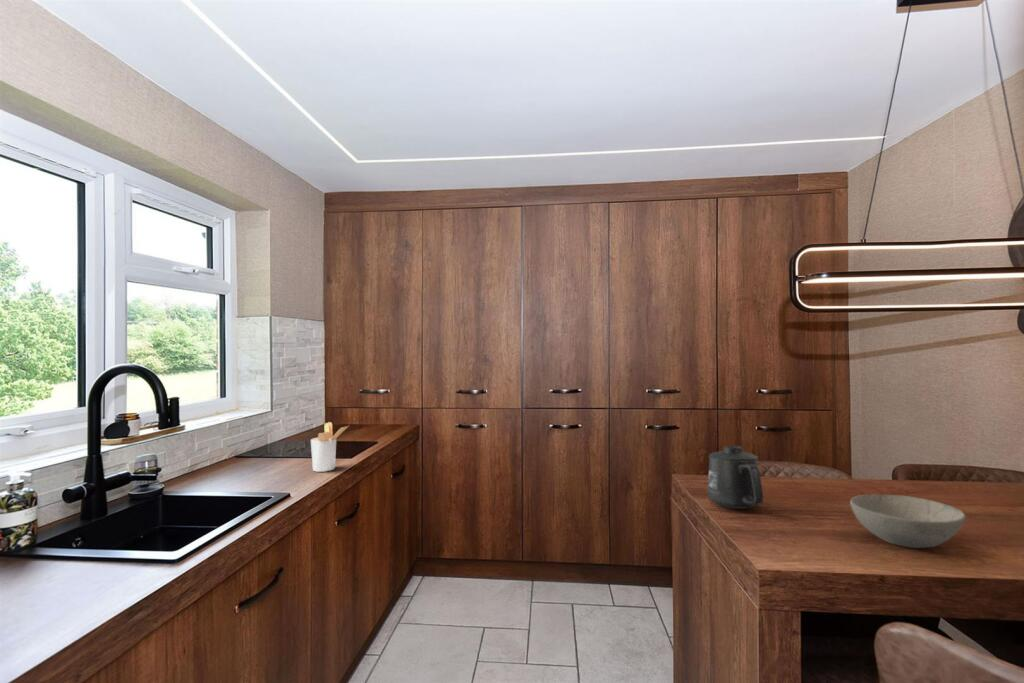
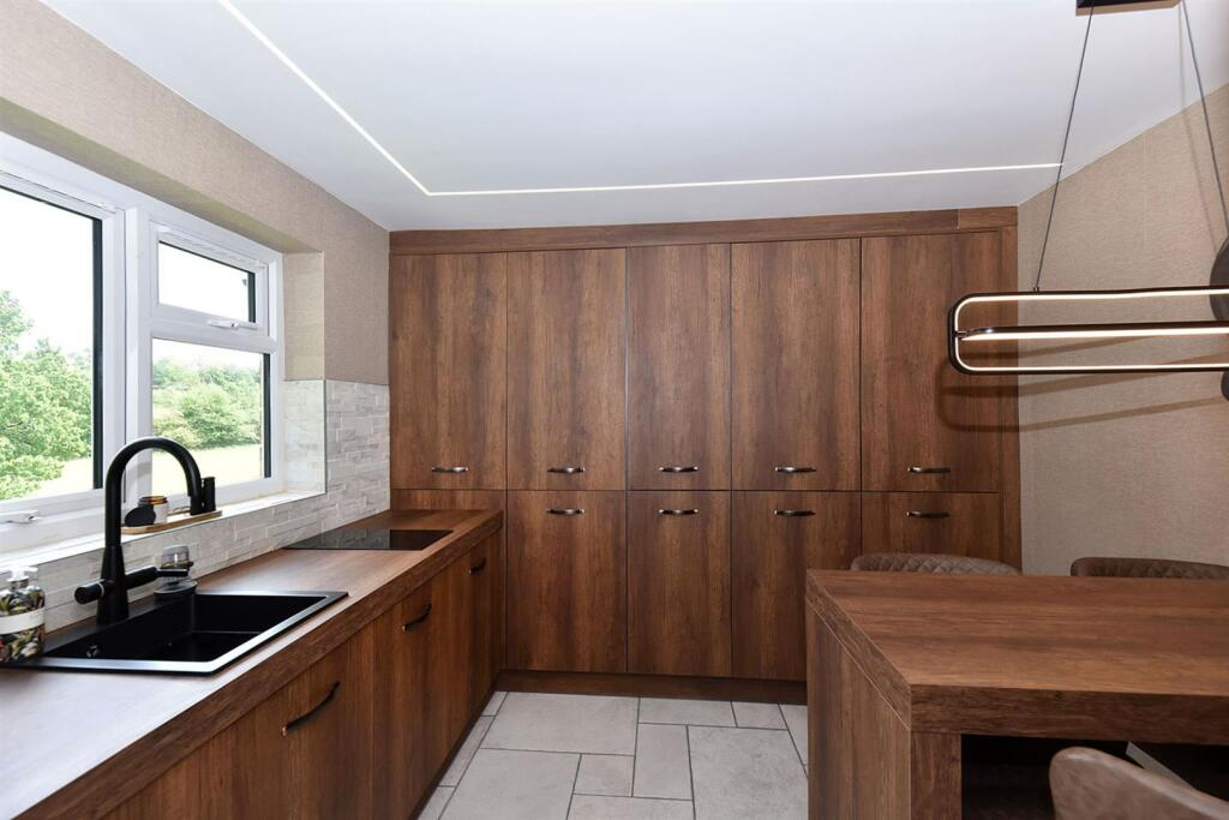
- utensil holder [310,421,351,473]
- mug [707,445,764,510]
- bowl [849,493,966,549]
